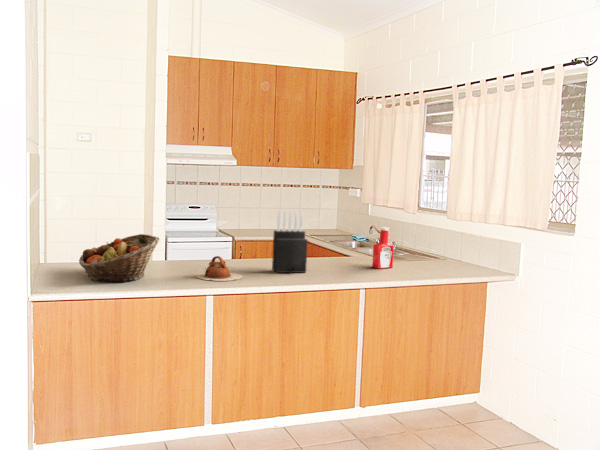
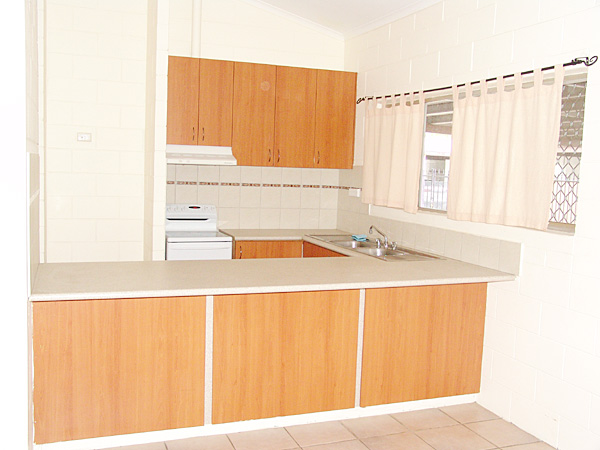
- knife block [271,210,309,274]
- fruit basket [78,233,161,283]
- teapot [195,255,243,282]
- soap bottle [371,226,395,270]
